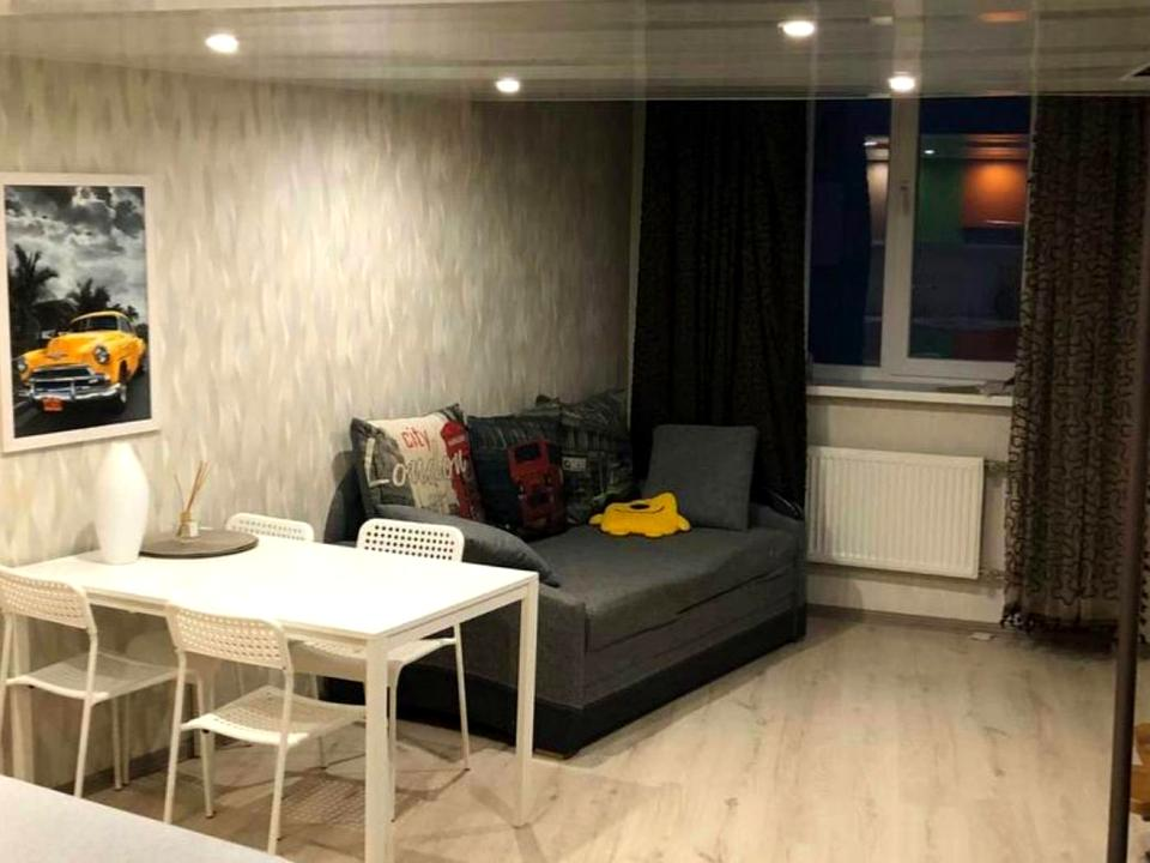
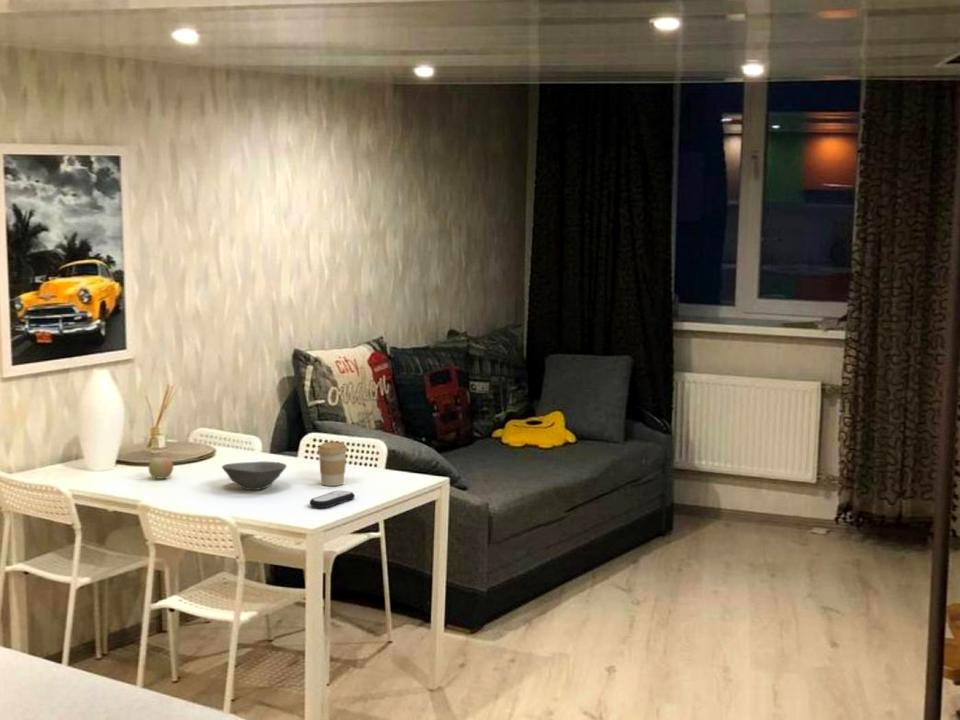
+ bowl [221,461,288,491]
+ fruit [148,453,174,480]
+ remote control [309,490,356,509]
+ coffee cup [317,440,348,487]
